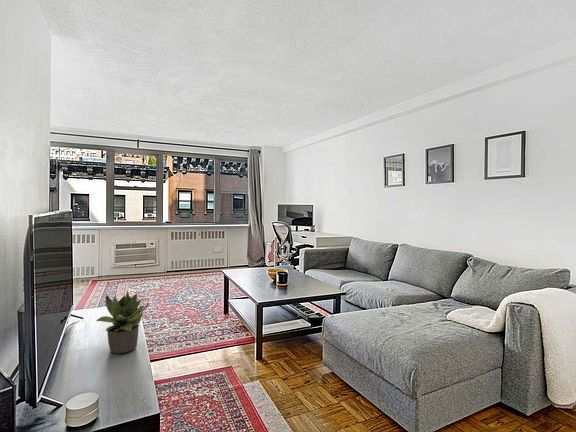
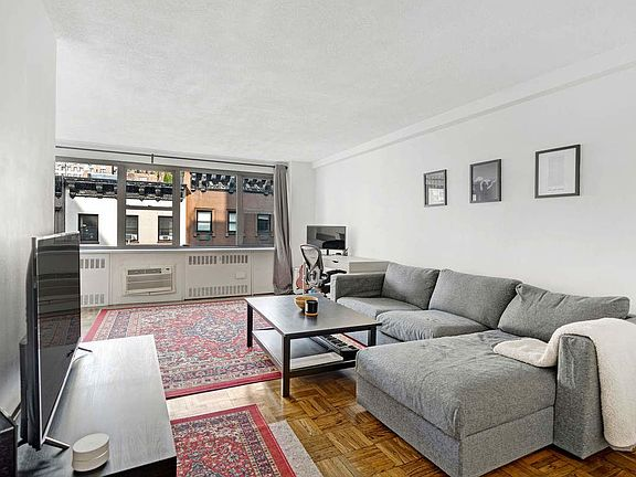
- potted plant [96,290,149,355]
